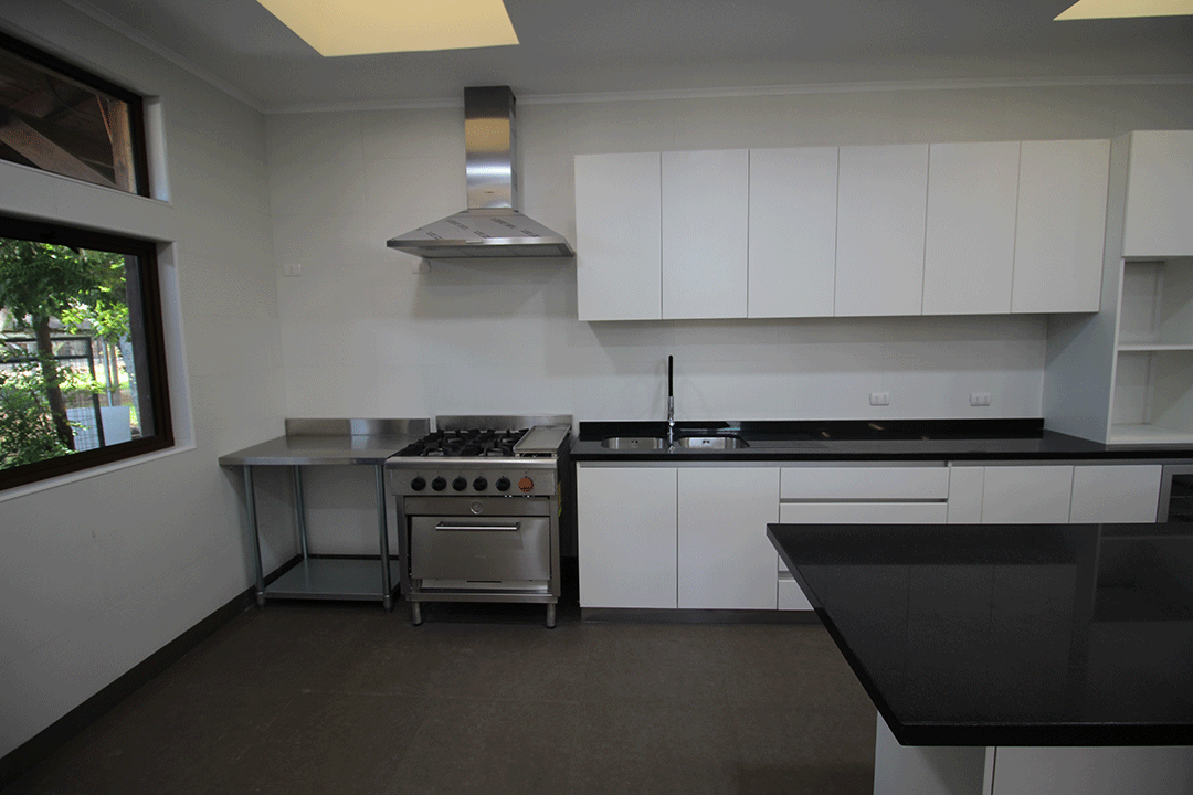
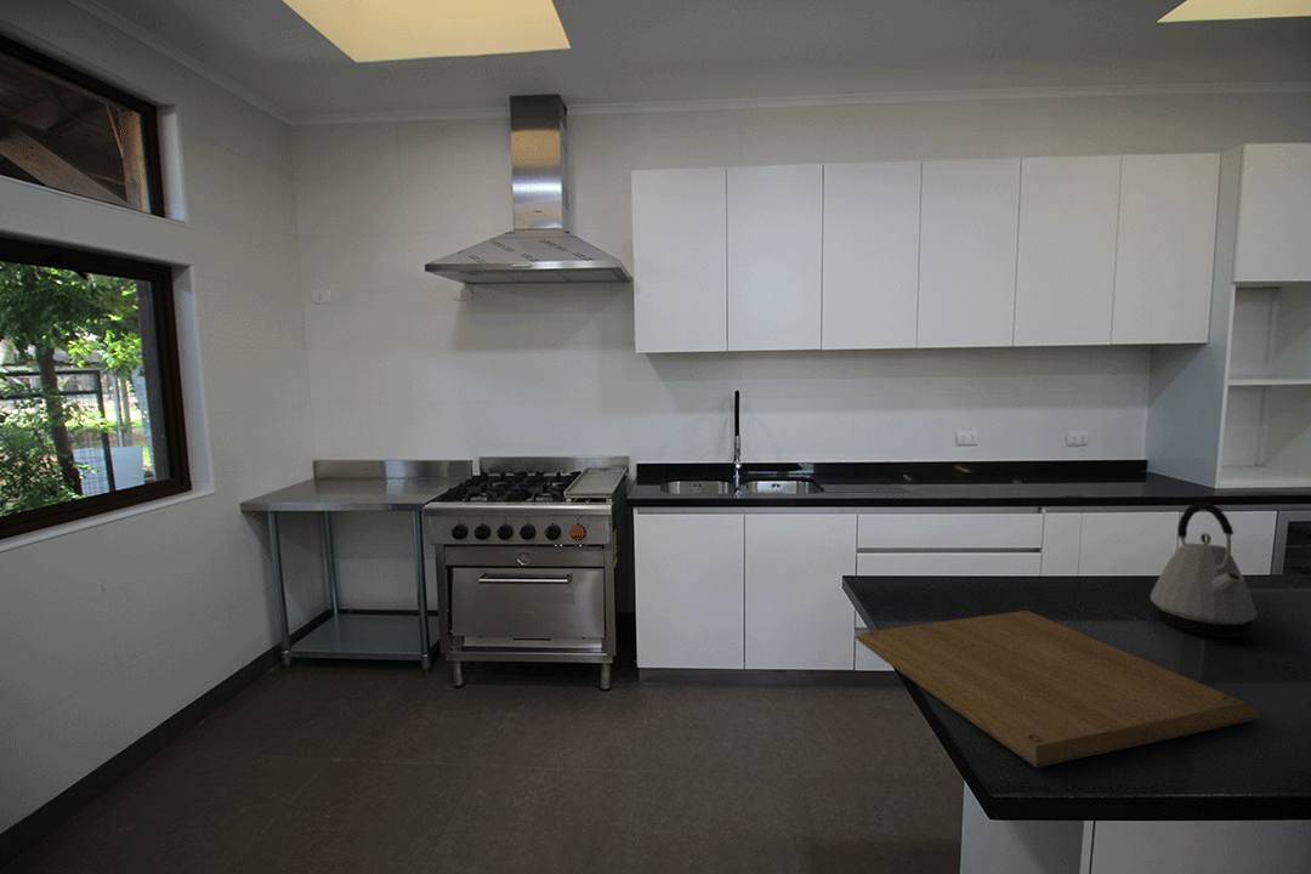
+ kettle [1150,501,1258,639]
+ chopping board [853,609,1264,768]
